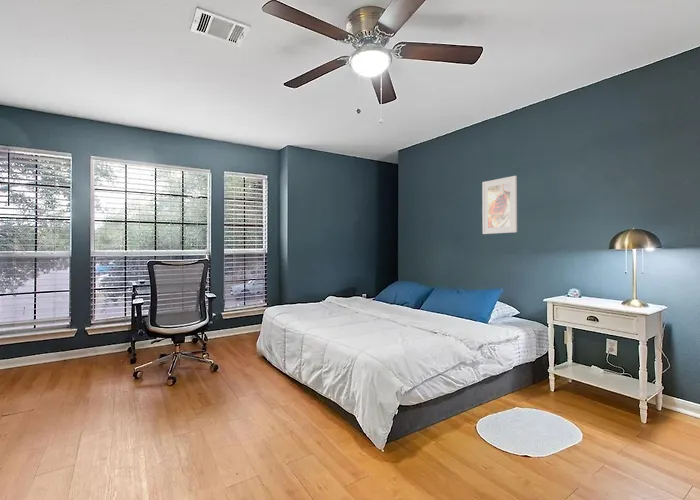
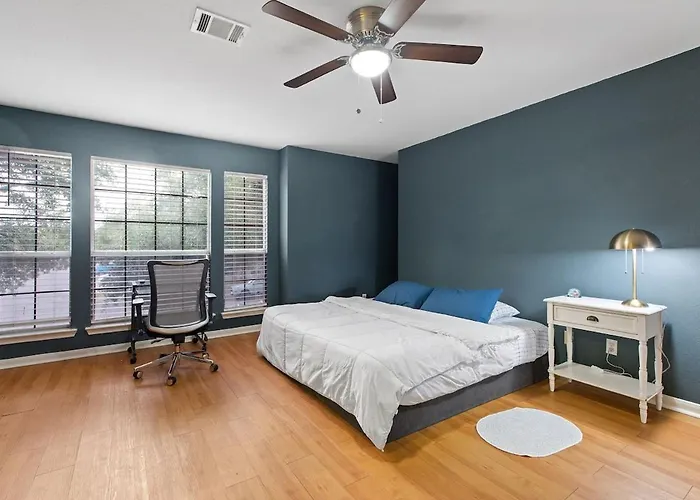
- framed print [481,175,518,235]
